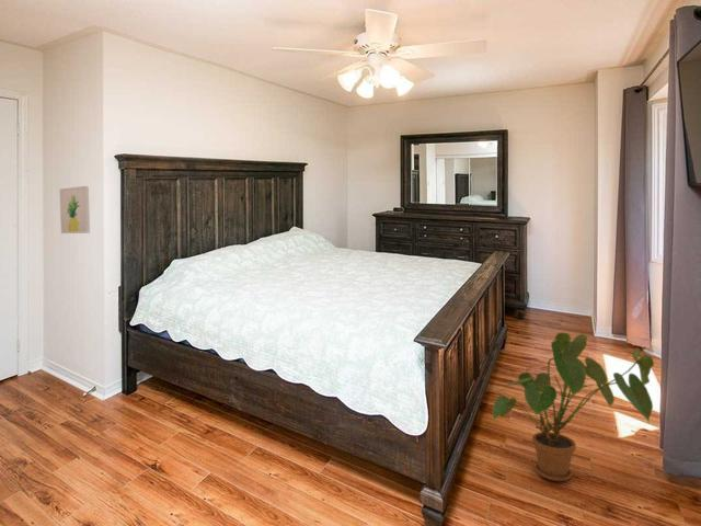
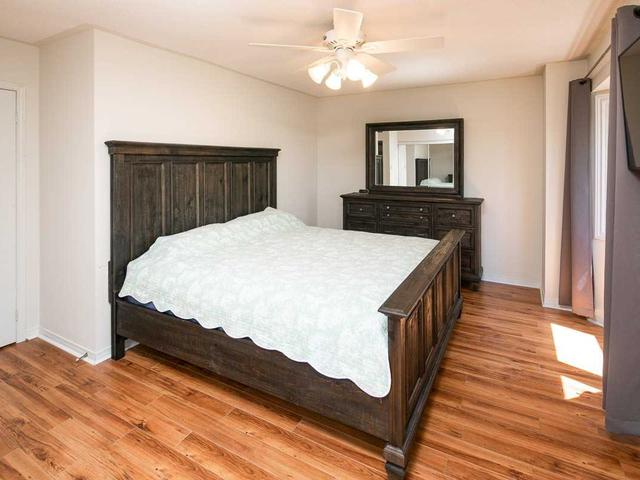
- house plant [492,332,655,482]
- wall art [58,185,91,235]
